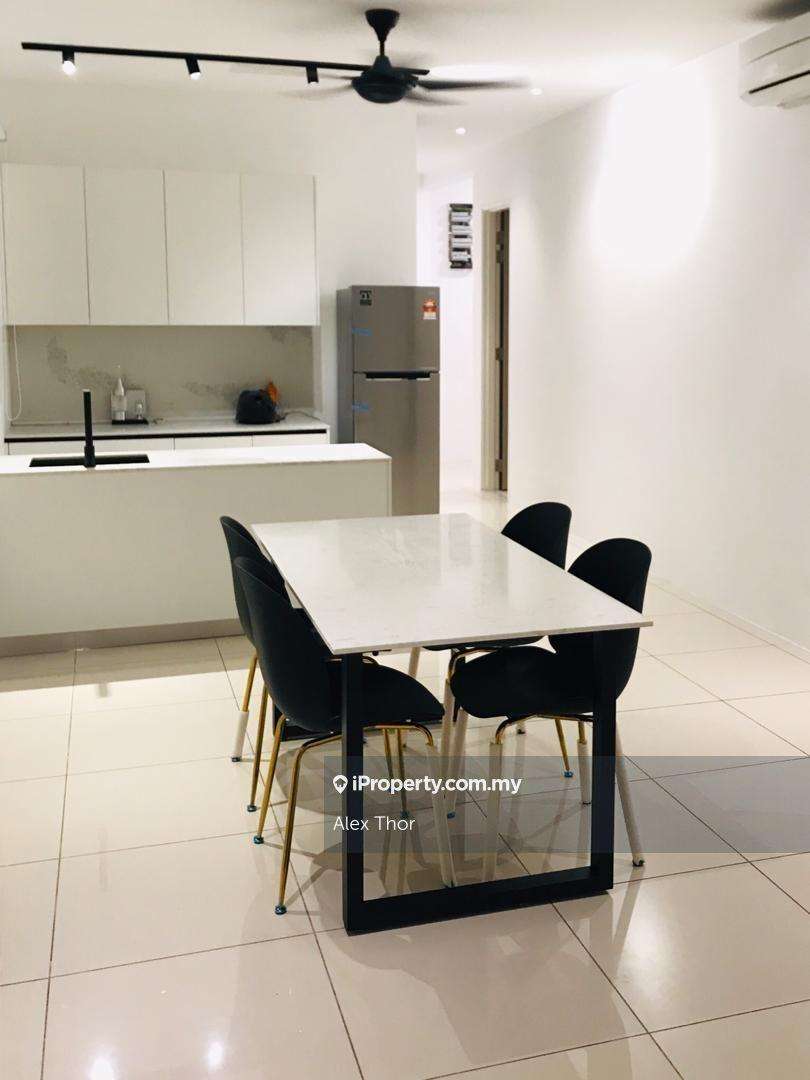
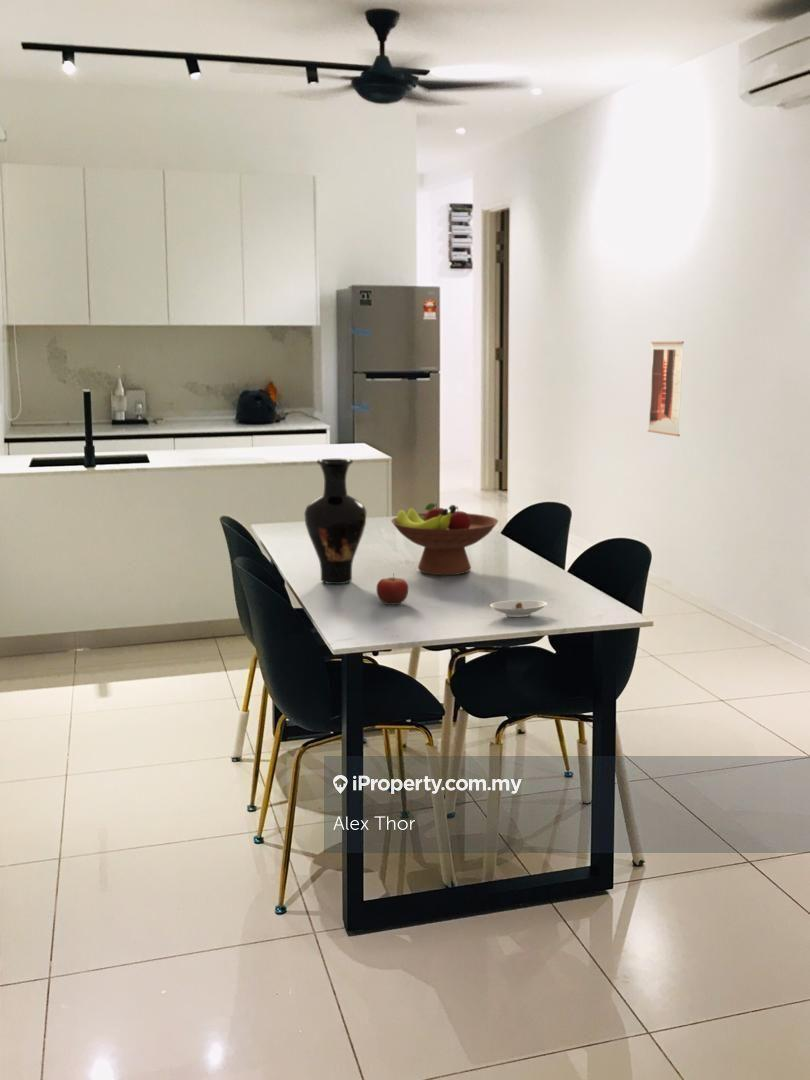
+ fruit bowl [390,502,499,576]
+ wall art [647,341,685,437]
+ saucer [489,599,548,618]
+ fruit [376,572,409,606]
+ vase [303,458,367,585]
